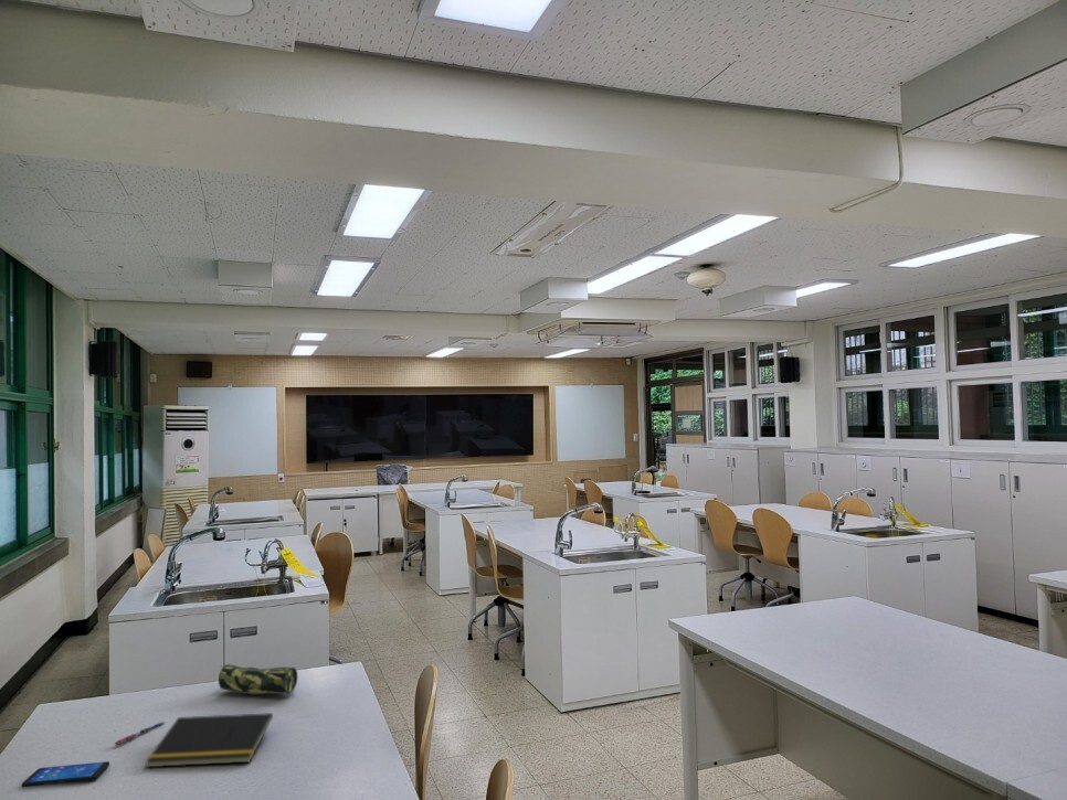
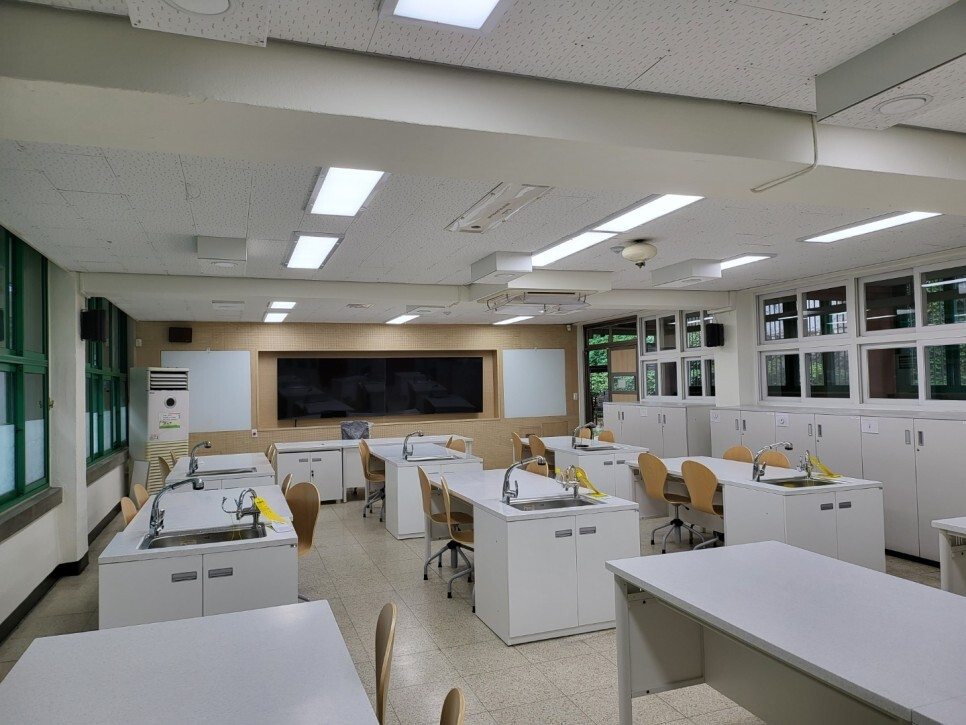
- notepad [145,712,274,768]
- pen [114,721,166,746]
- pencil case [218,663,298,695]
- smartphone [21,760,110,788]
